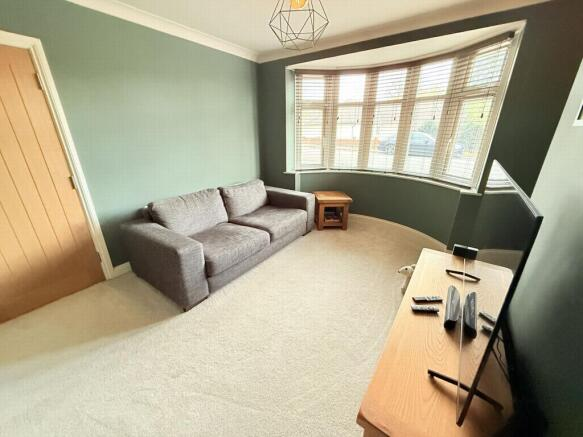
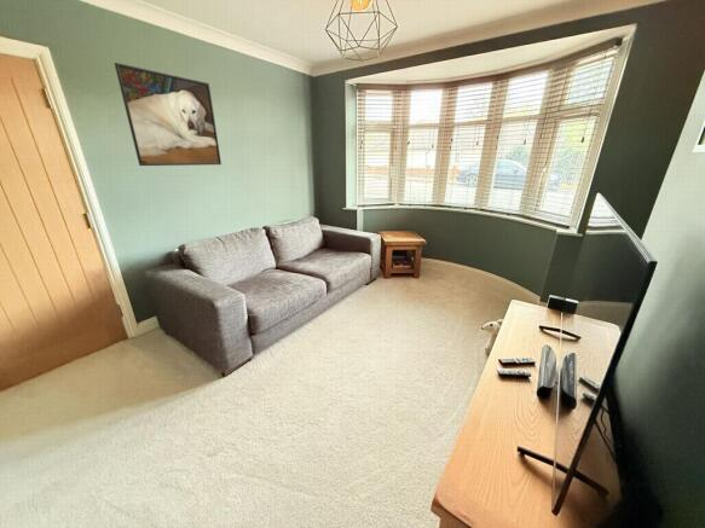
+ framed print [114,62,223,167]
